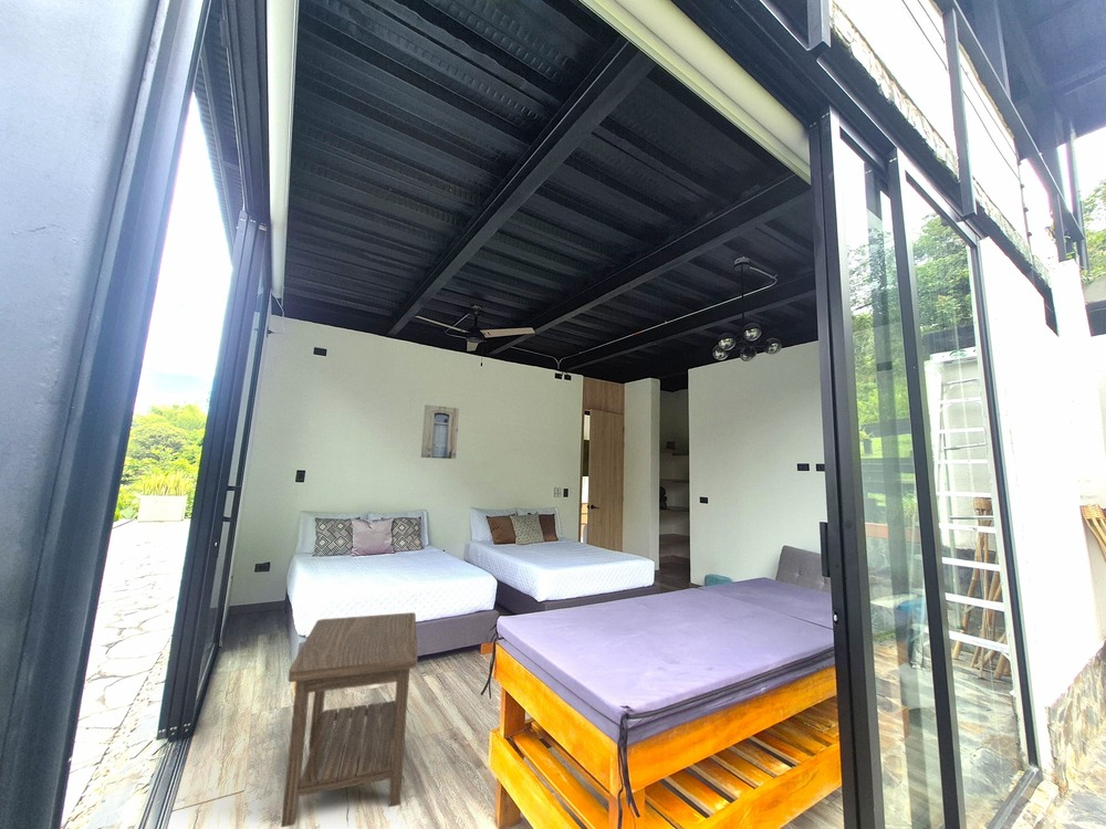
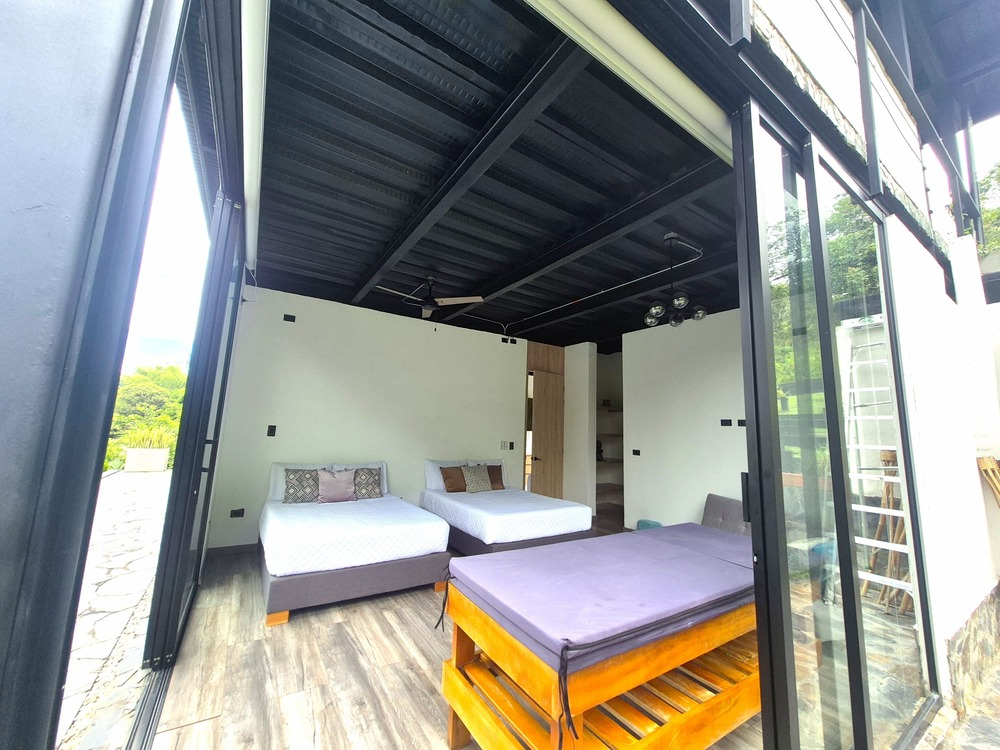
- wall art [420,403,460,460]
- side table [280,611,418,829]
